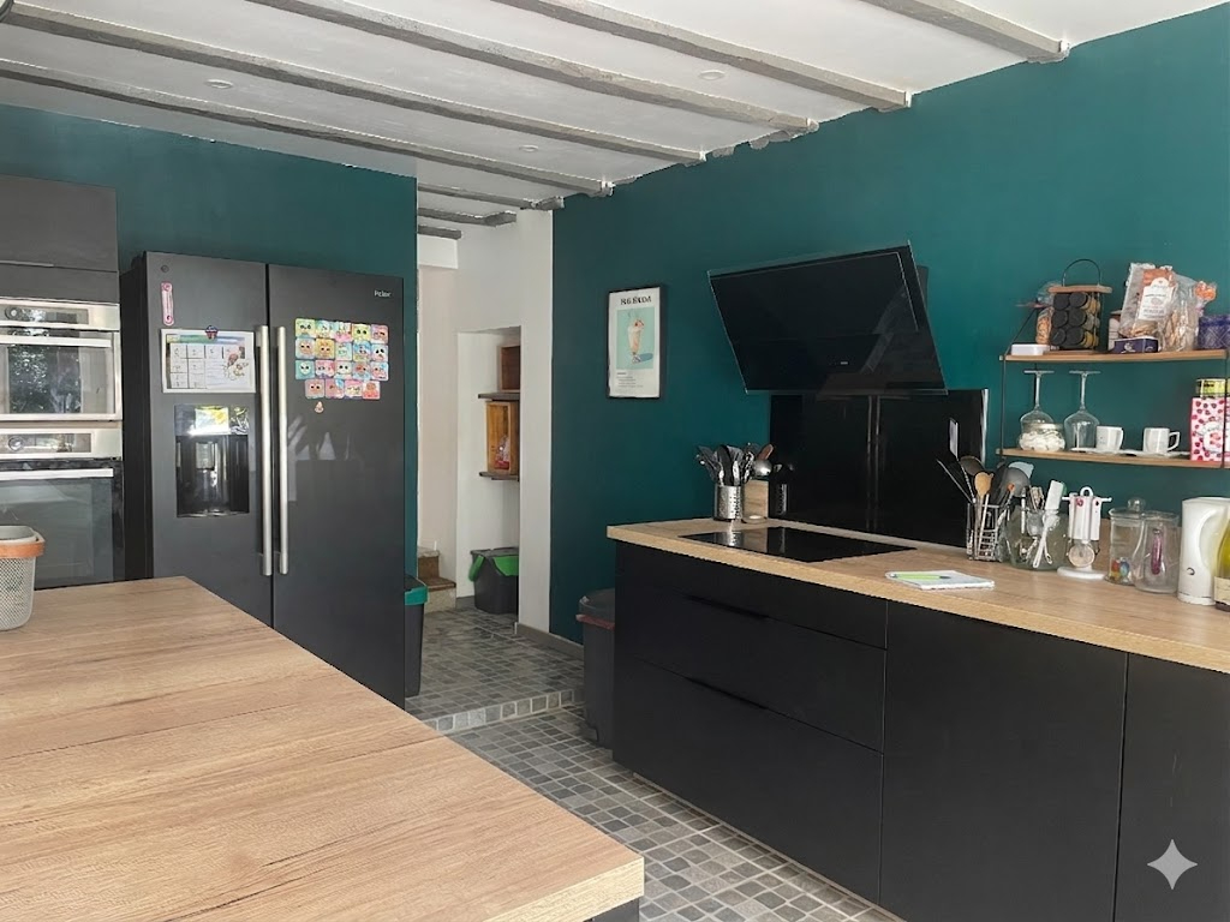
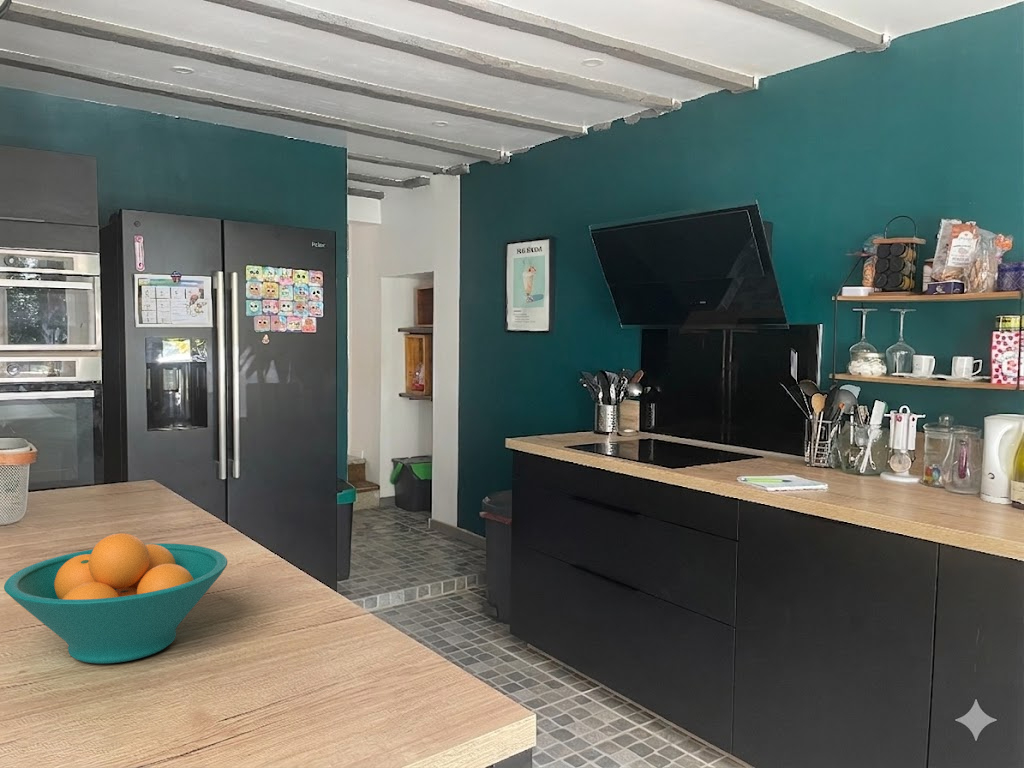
+ fruit bowl [3,532,228,664]
